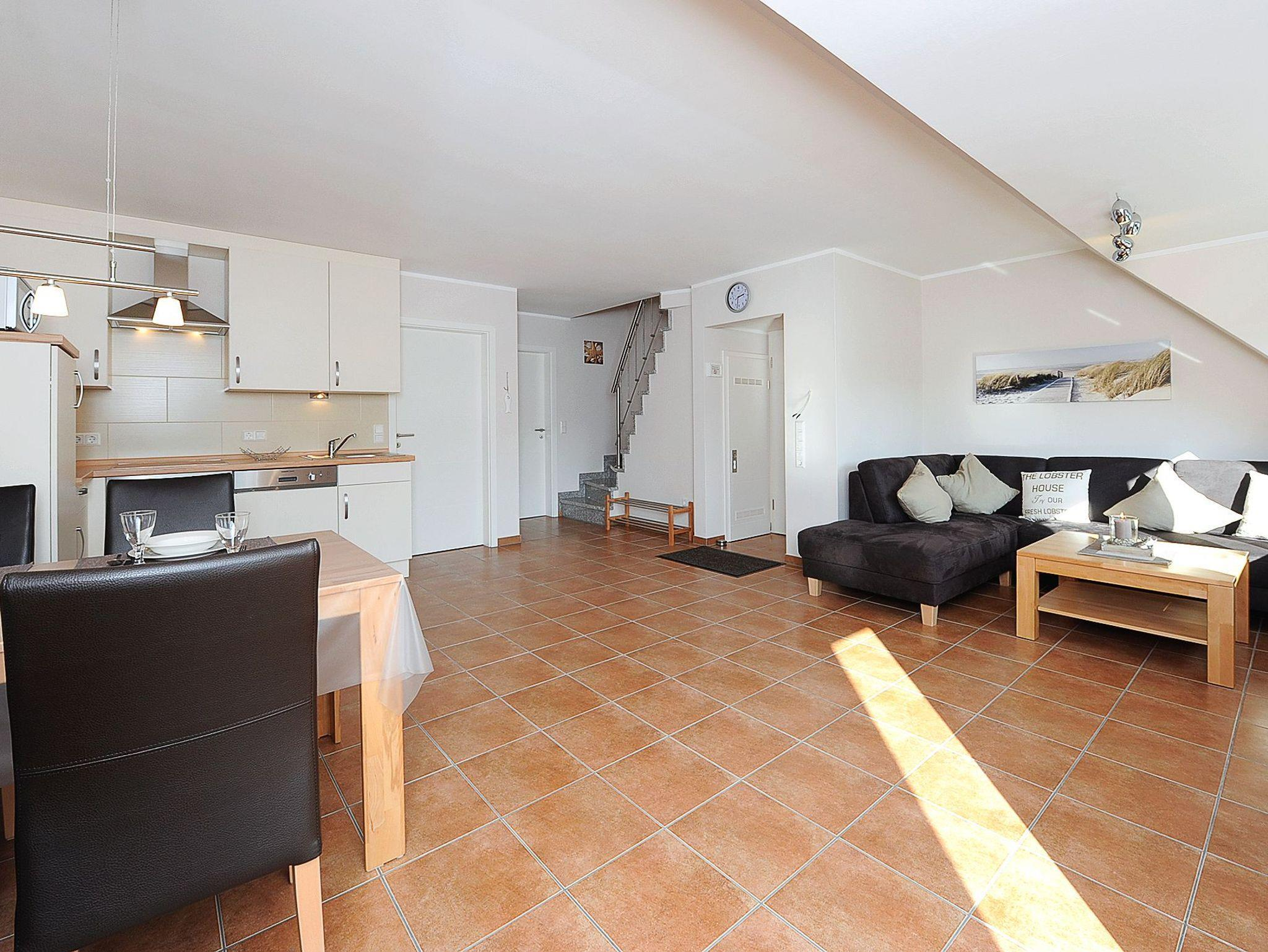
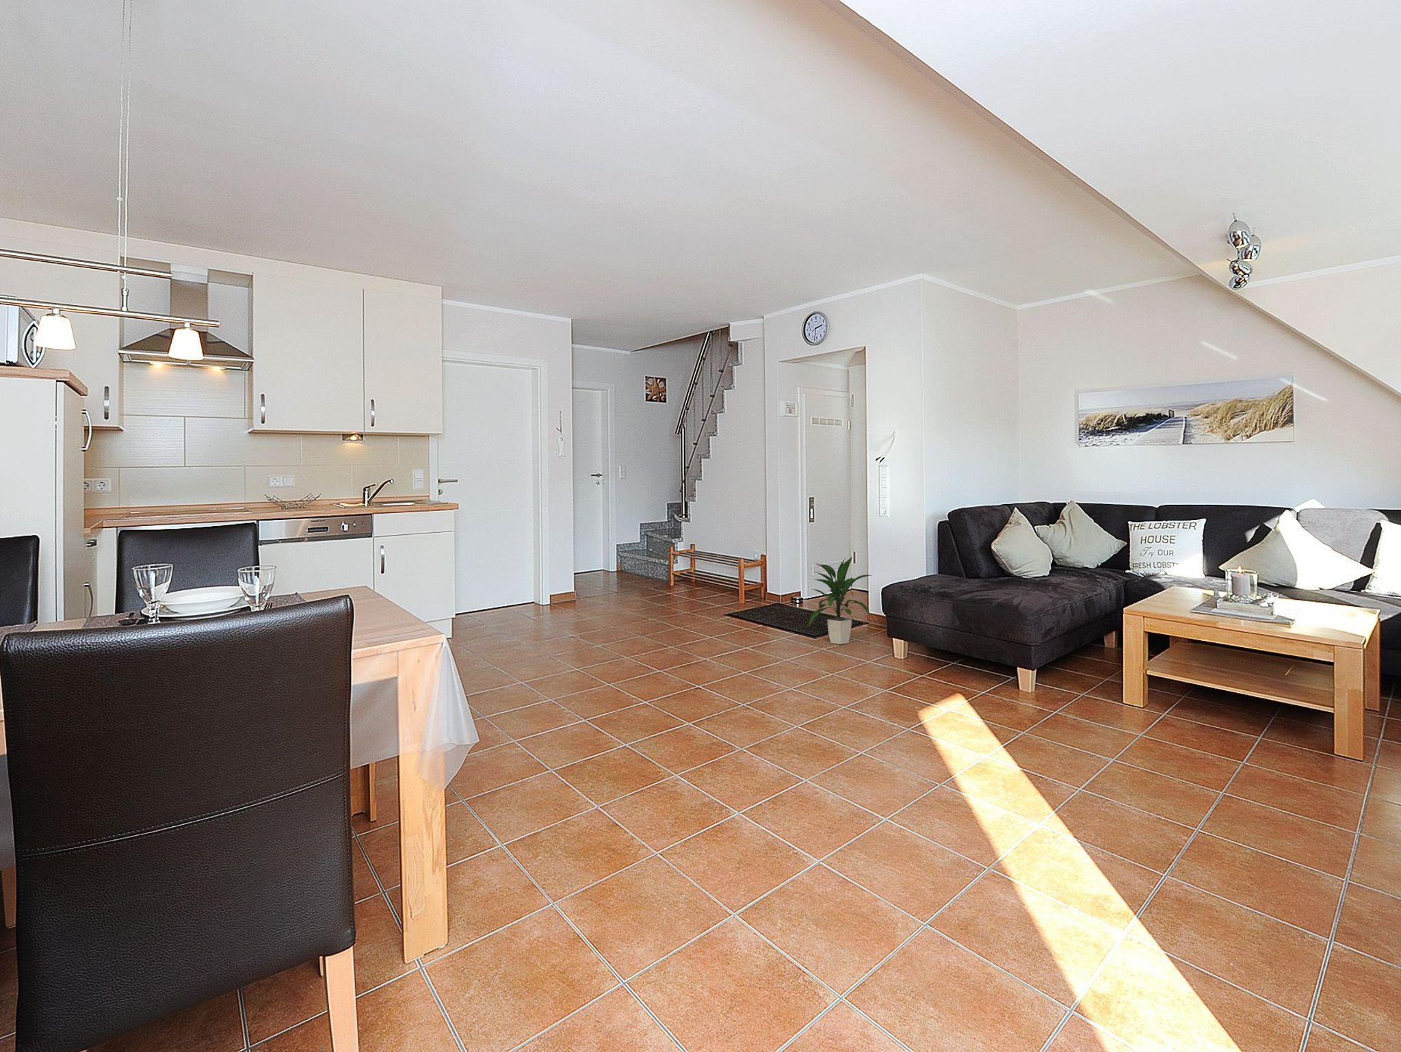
+ indoor plant [808,556,872,645]
